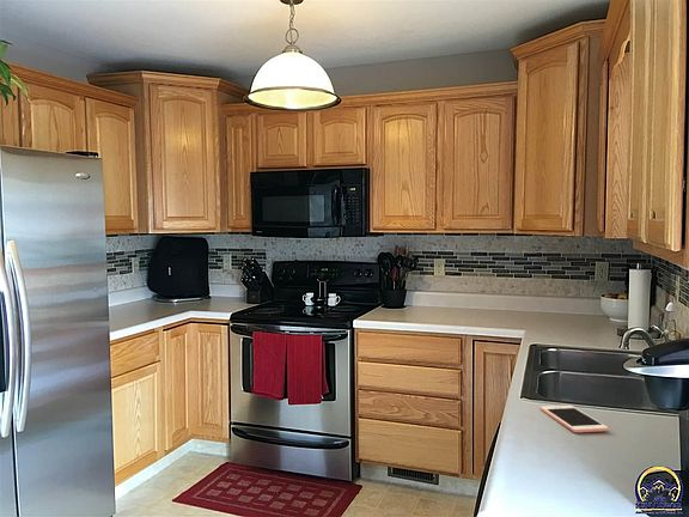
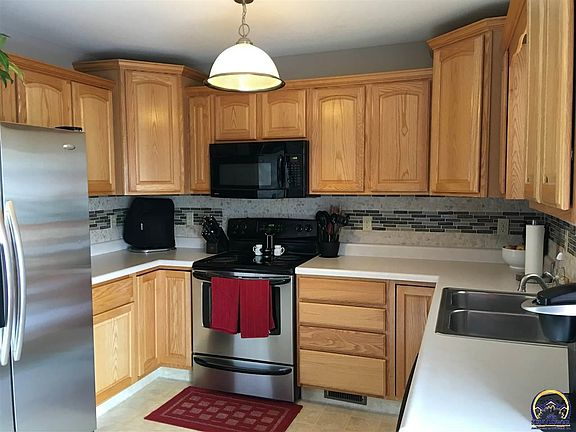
- cell phone [539,405,609,433]
